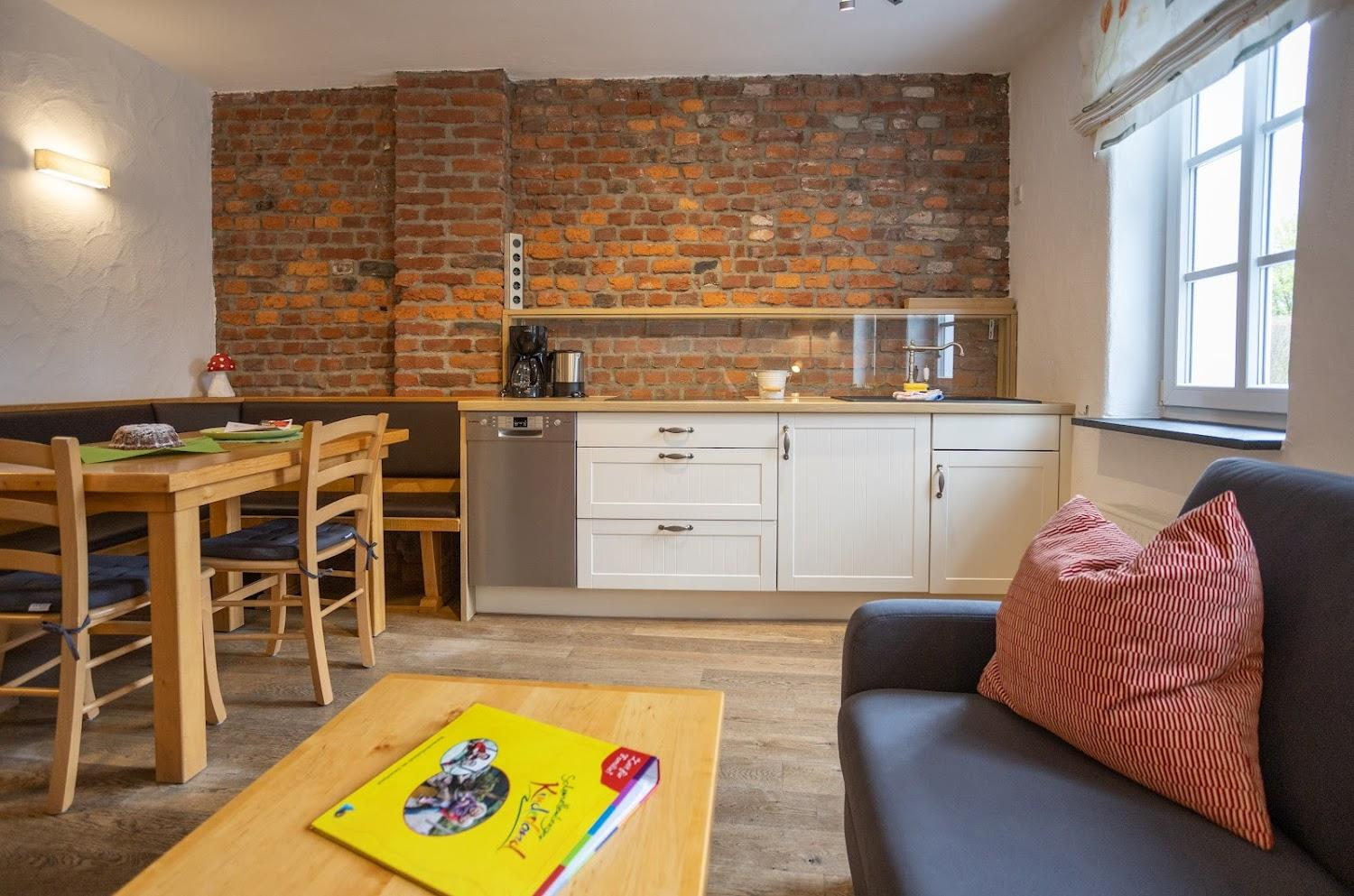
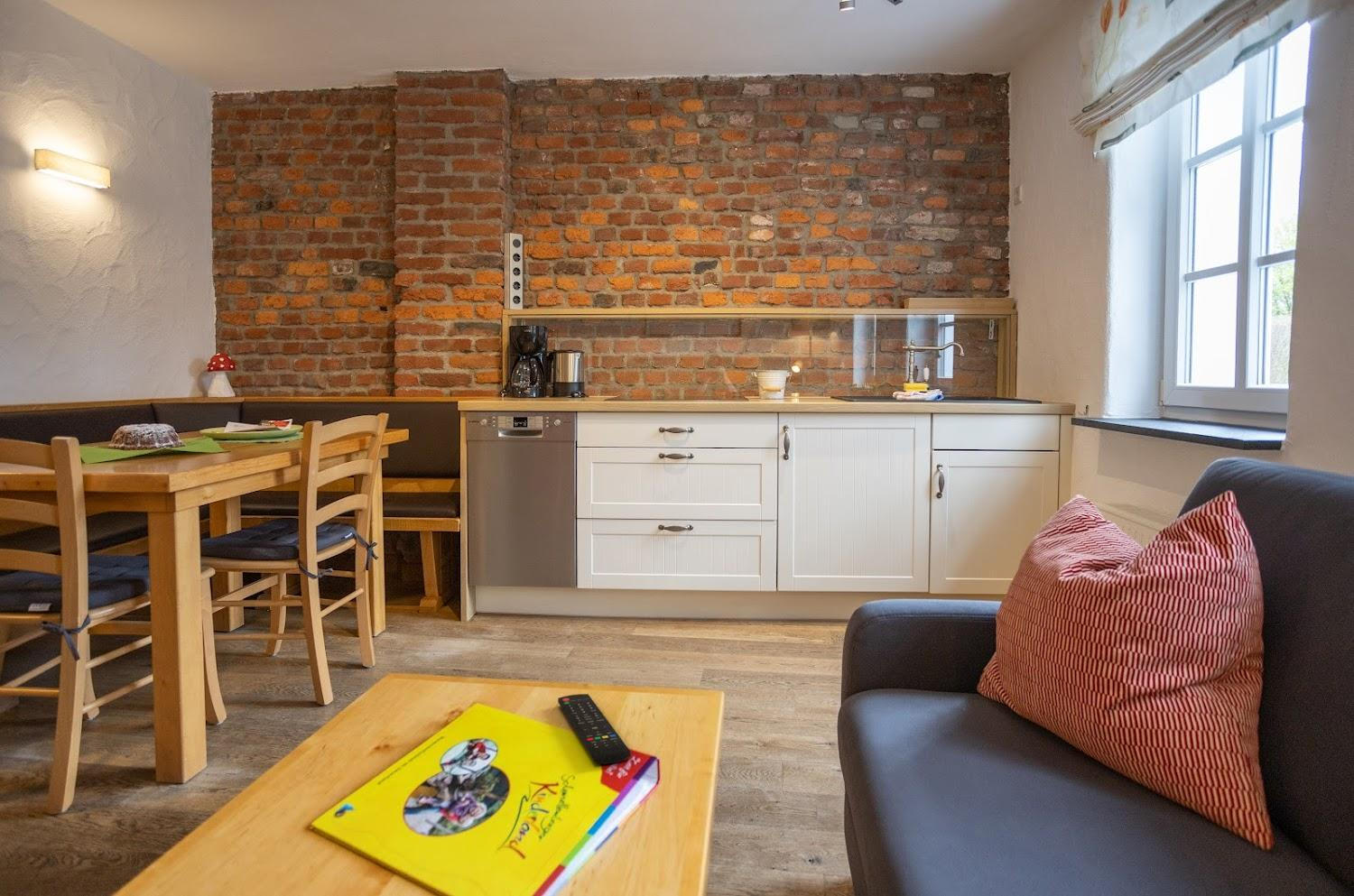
+ remote control [557,693,631,765]
